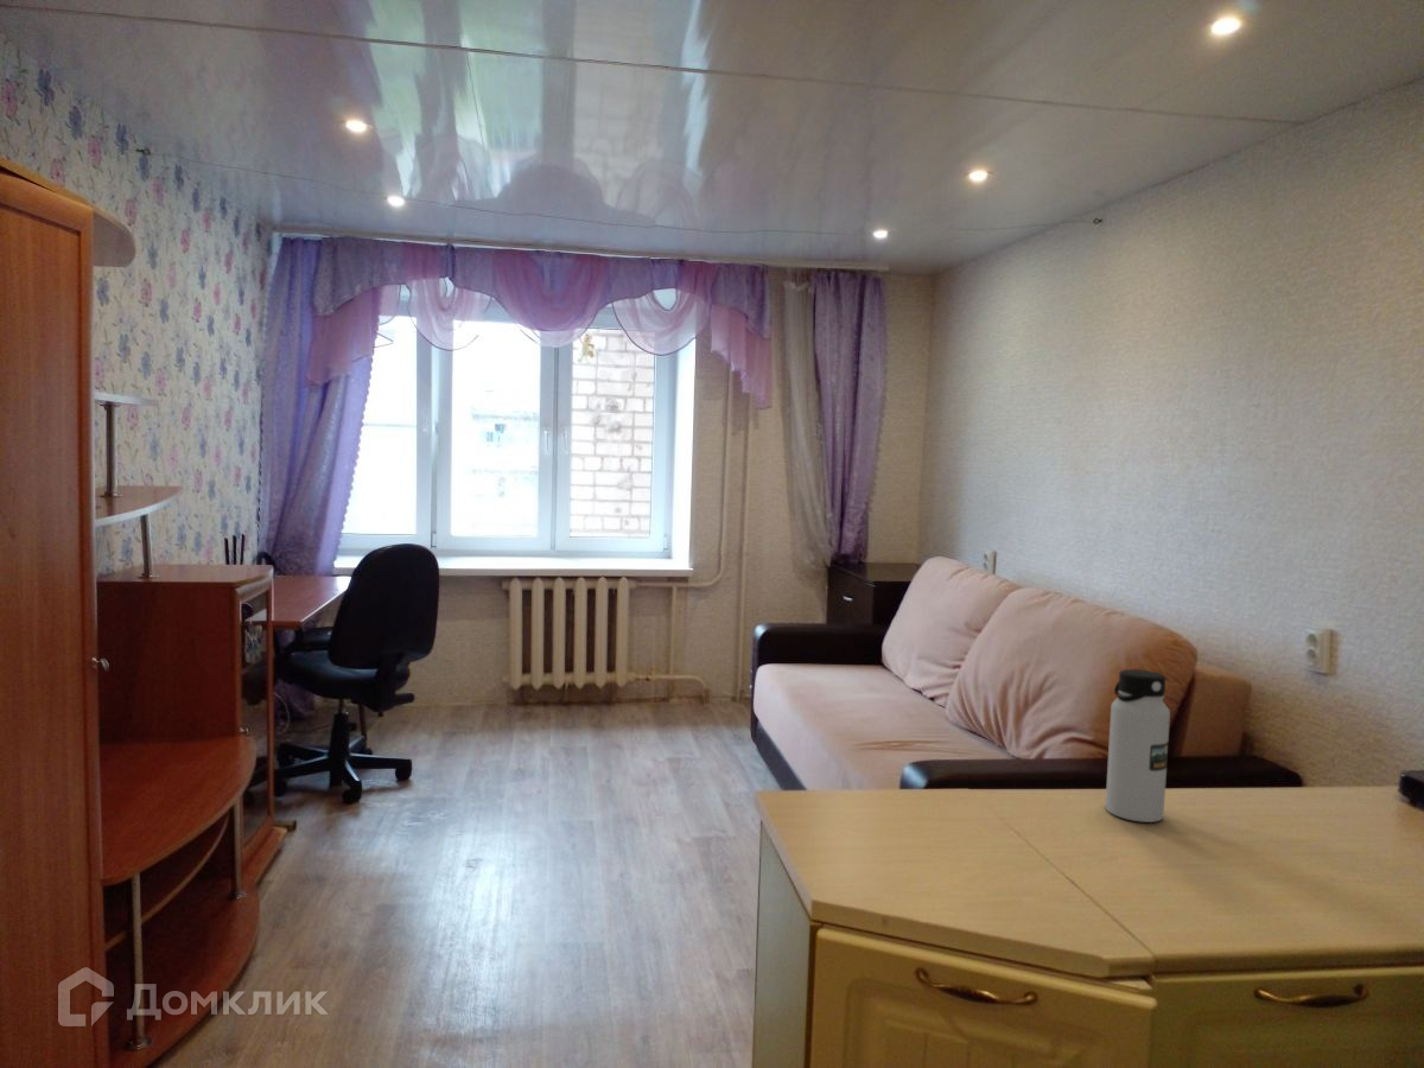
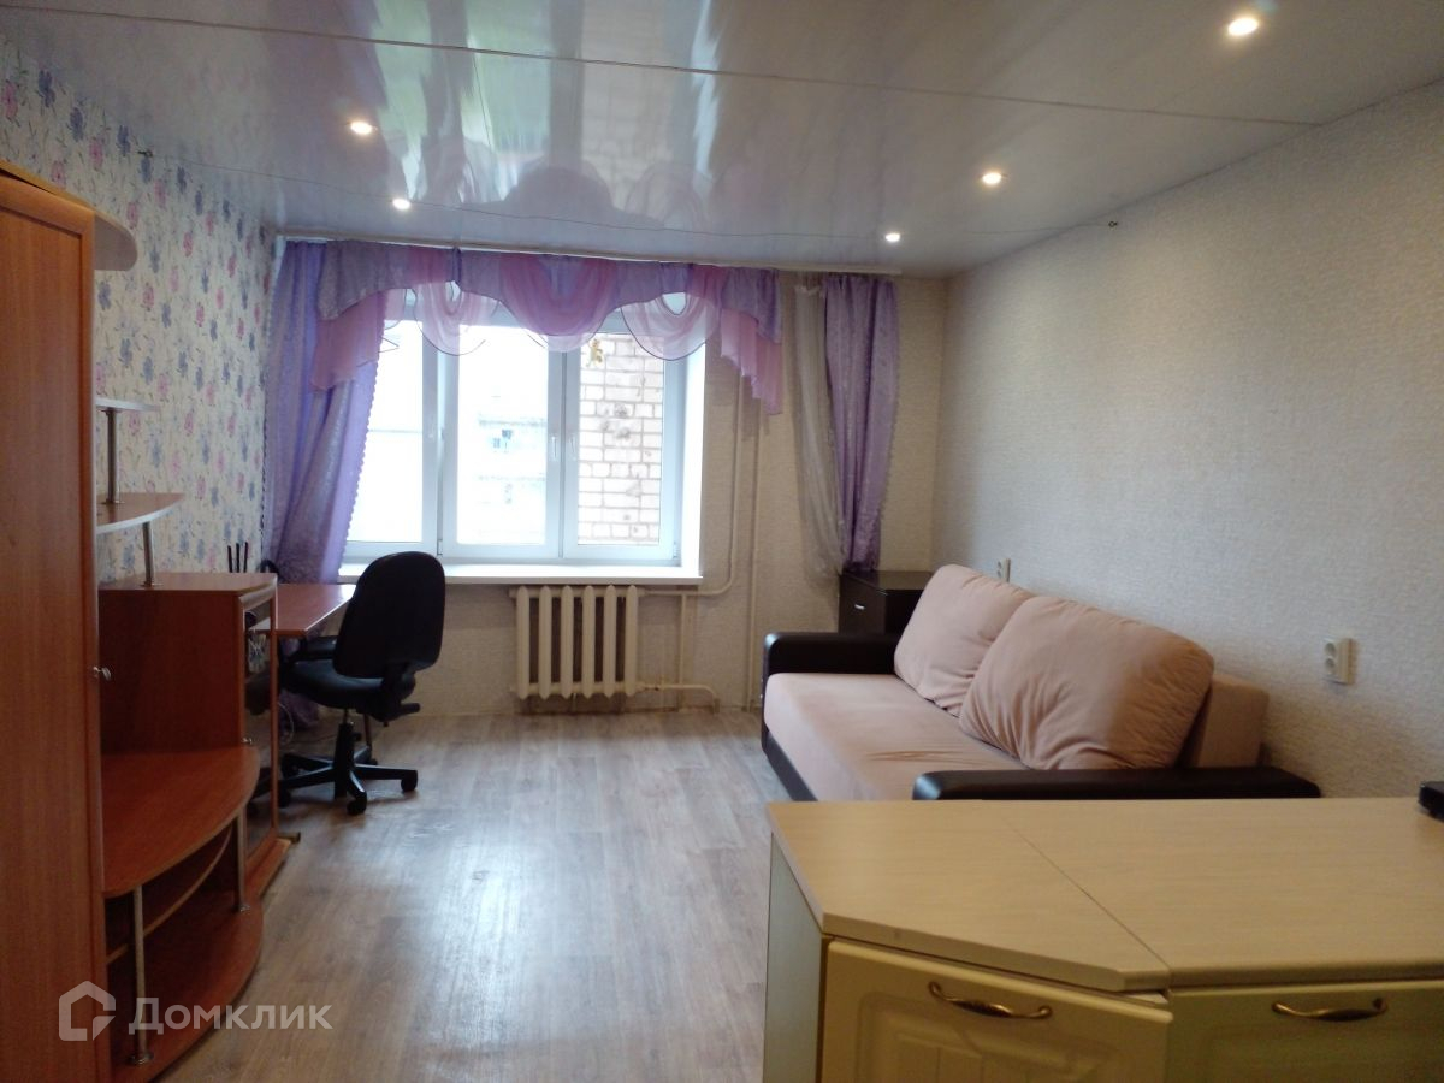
- water bottle [1105,668,1171,824]
